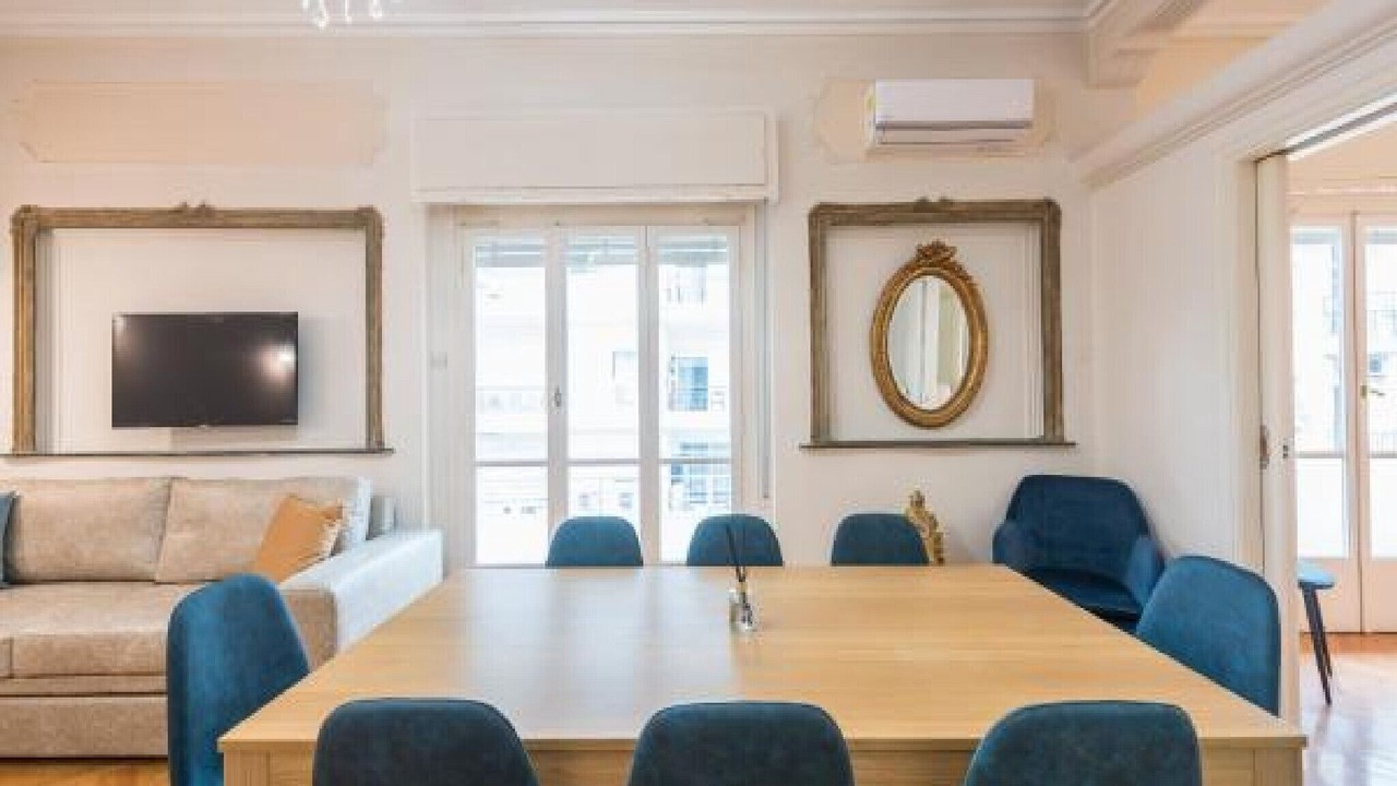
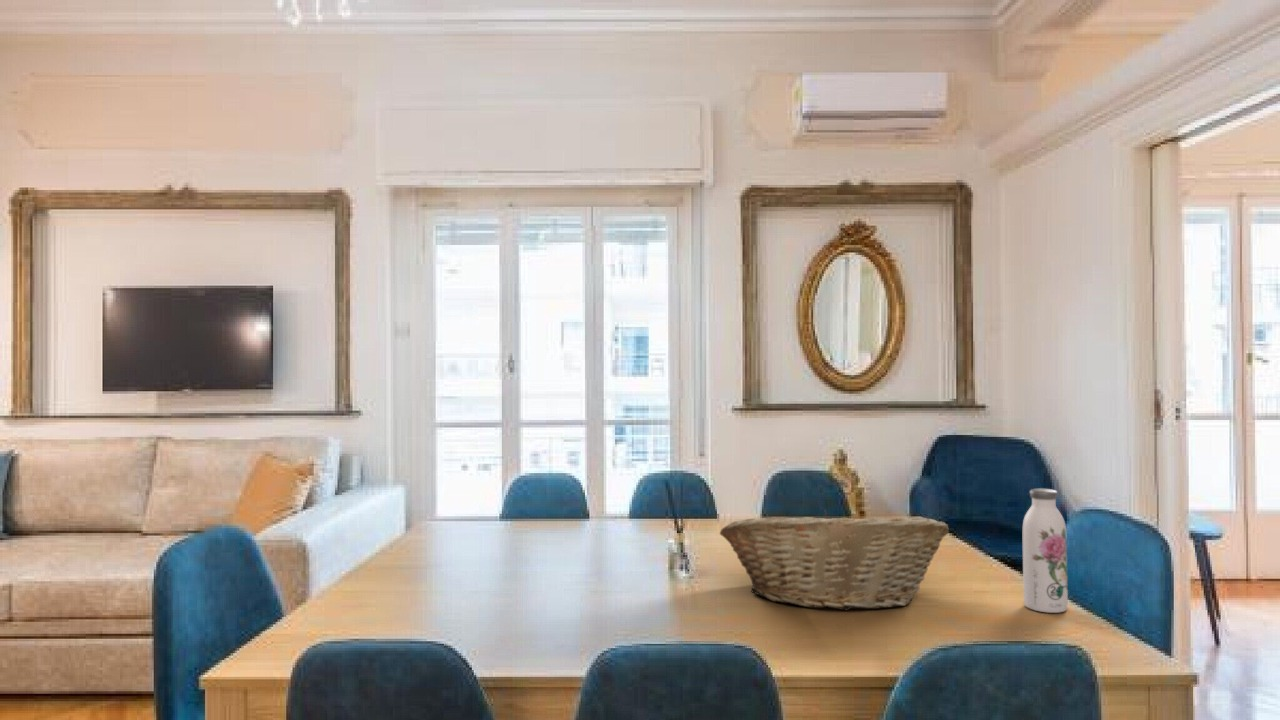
+ water bottle [1022,487,1069,614]
+ fruit basket [719,508,949,611]
